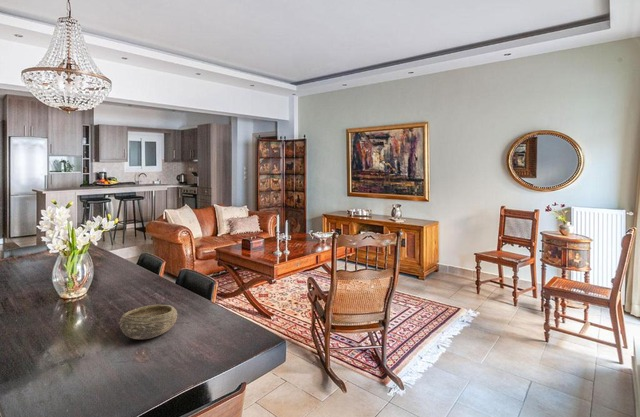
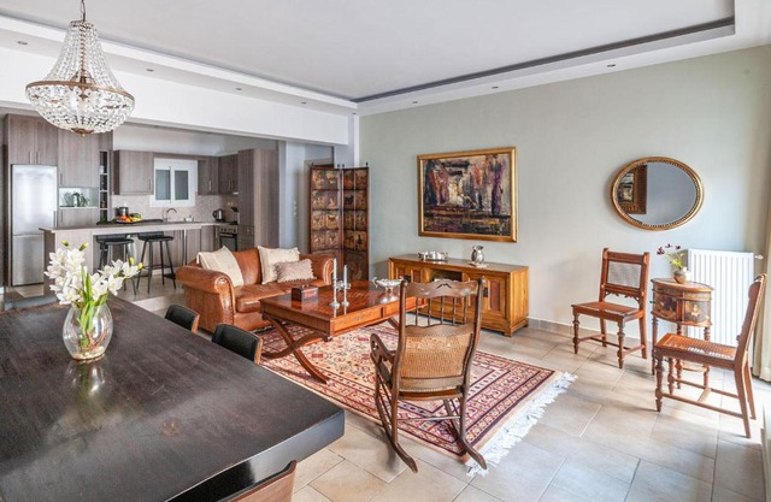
- bowl [118,304,178,340]
